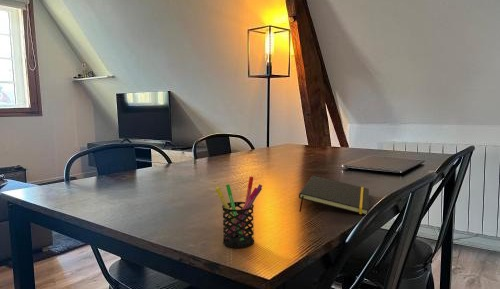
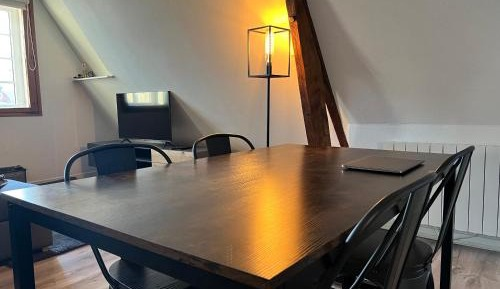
- notepad [298,175,370,216]
- pen holder [214,175,263,249]
